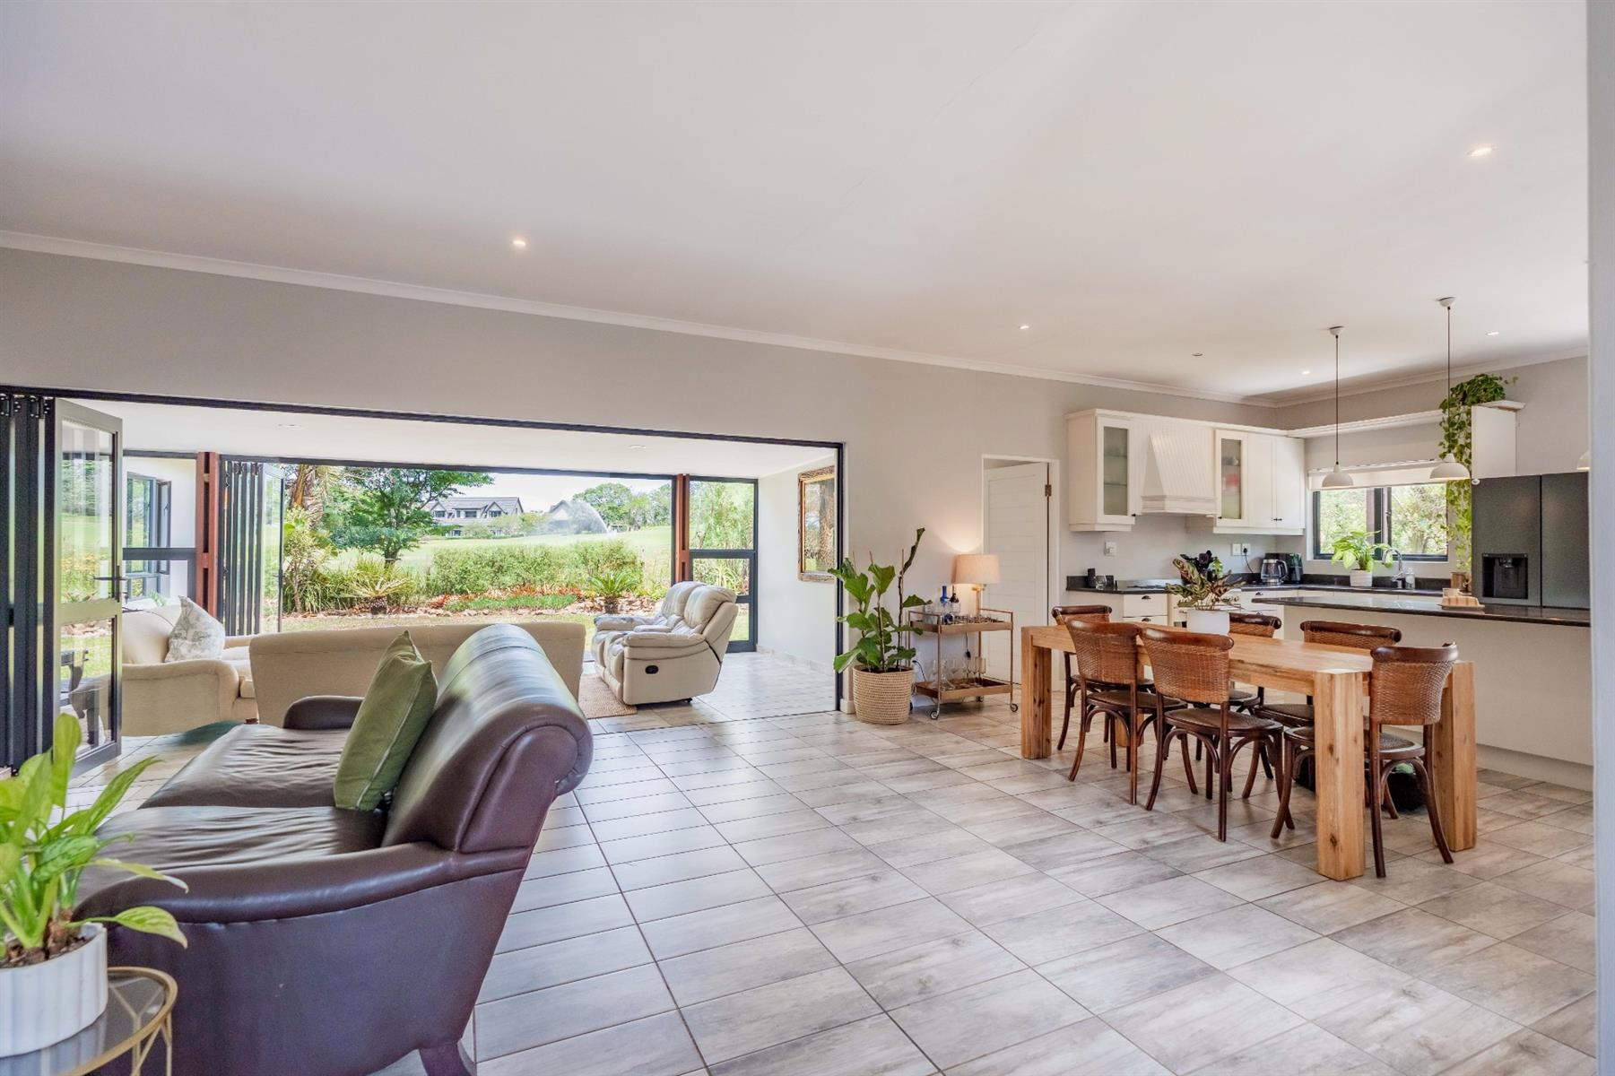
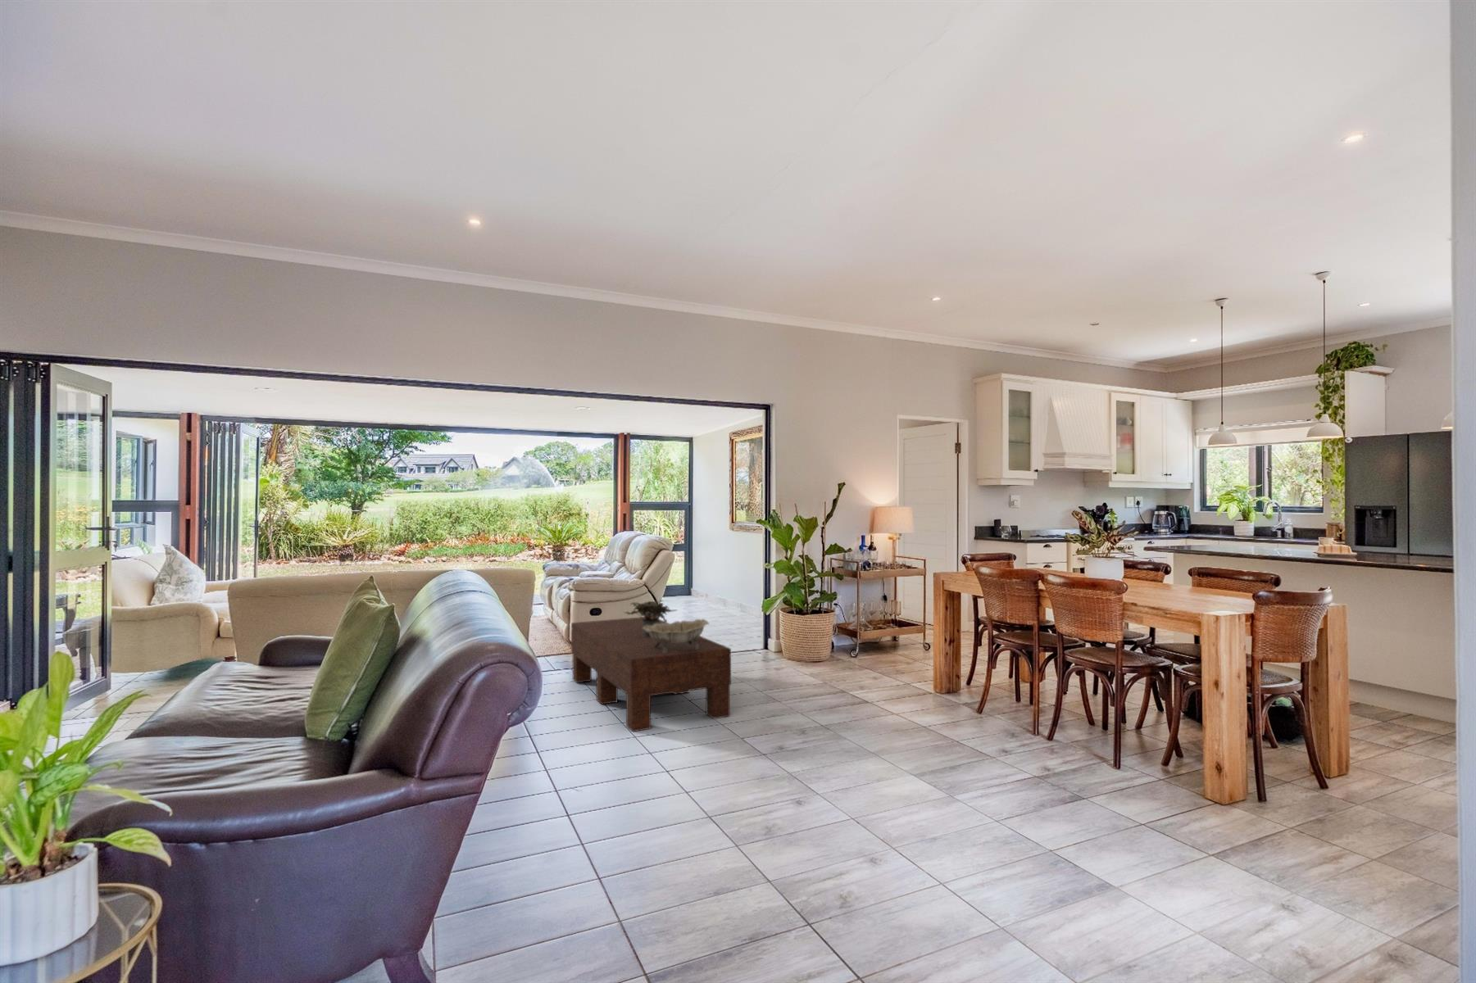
+ potted plant [623,599,678,637]
+ coffee table [571,615,732,733]
+ decorative bowl [642,619,710,653]
